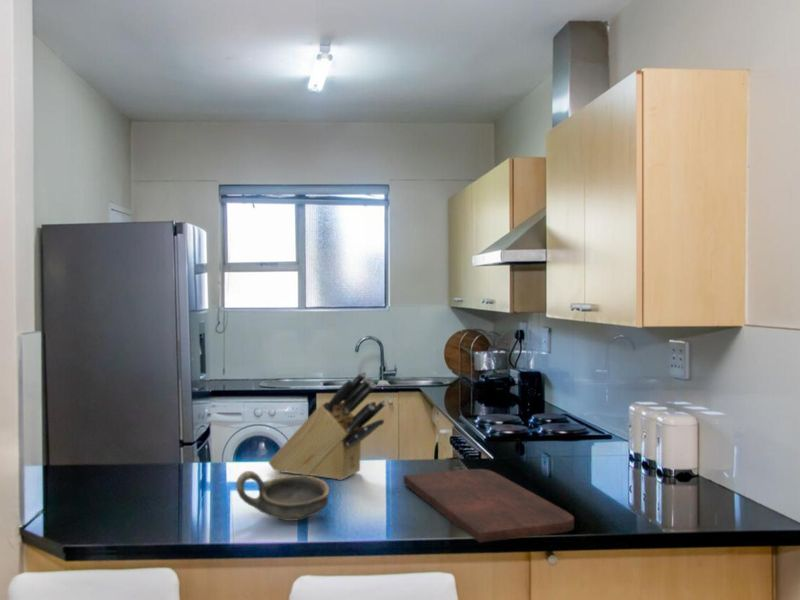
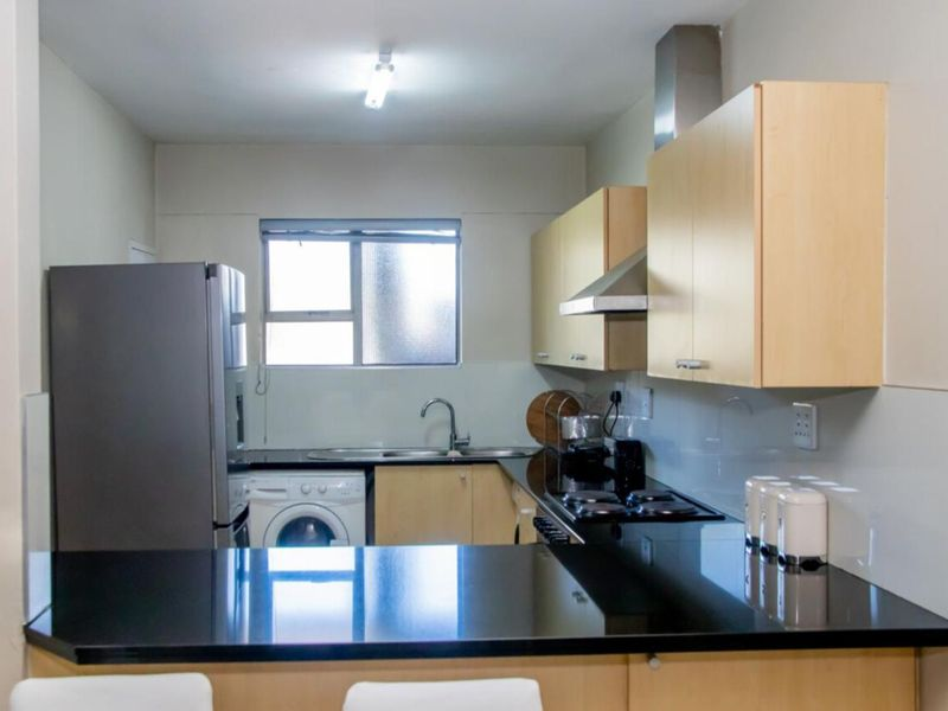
- oil lamp [235,470,330,522]
- cutting board [403,468,575,544]
- knife block [267,370,387,481]
